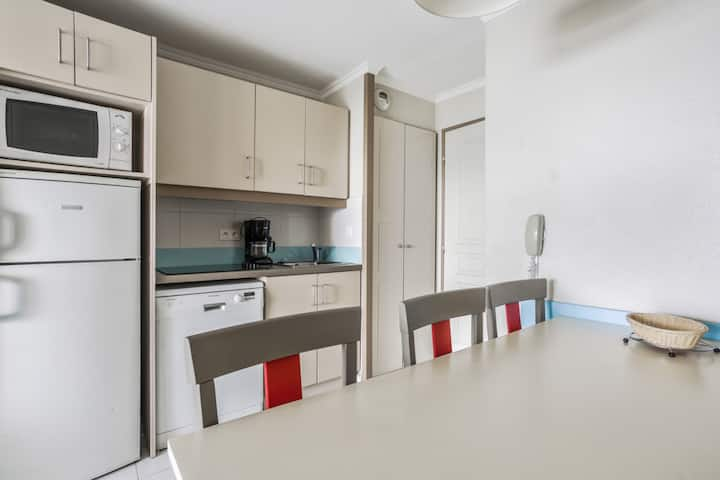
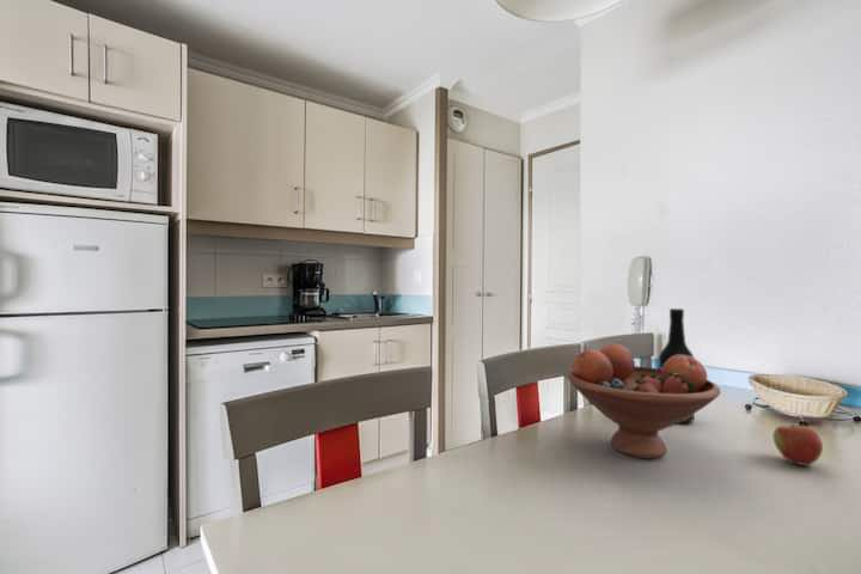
+ apple [771,419,824,466]
+ bottle [658,307,696,425]
+ fruit bowl [567,343,722,459]
